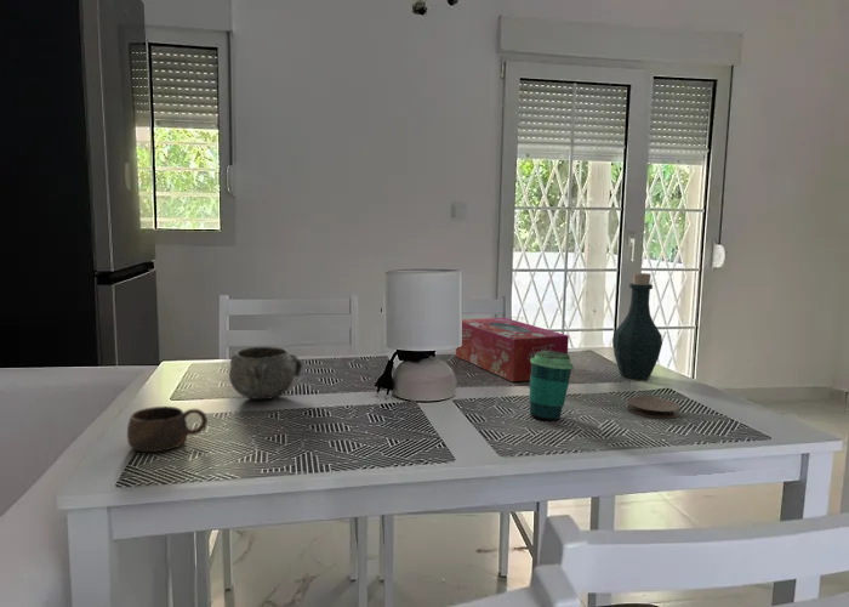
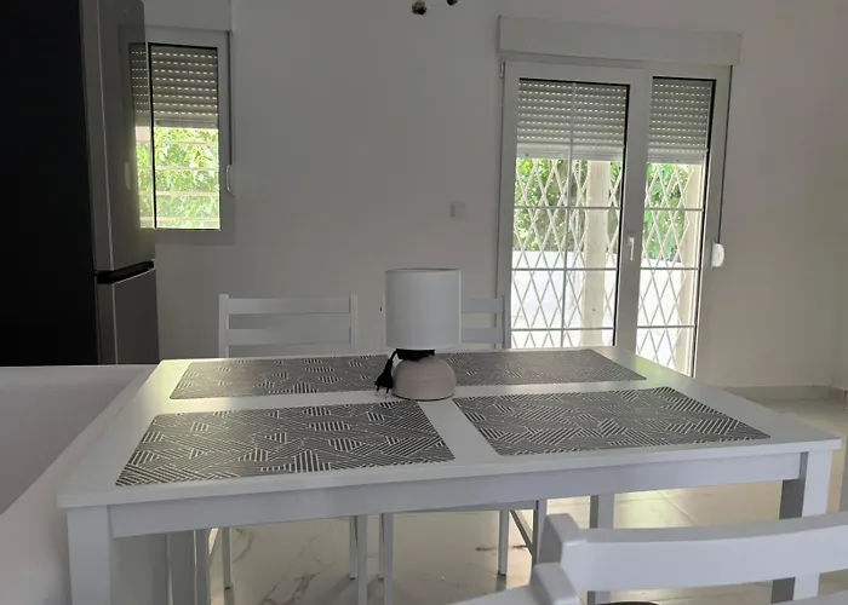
- coaster [626,396,682,419]
- cup [126,405,209,453]
- tissue box [455,317,570,382]
- decorative bowl [228,346,303,401]
- cup [529,351,575,421]
- bottle [611,272,663,380]
